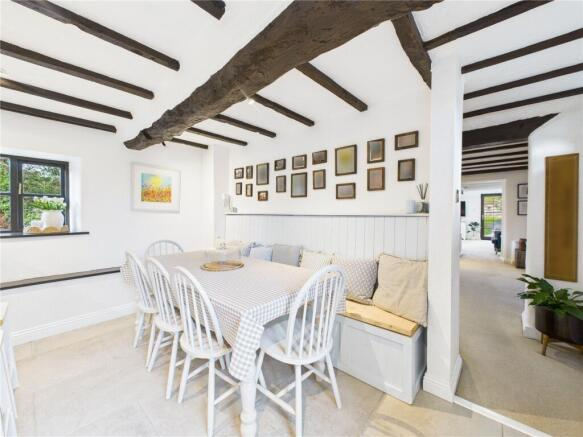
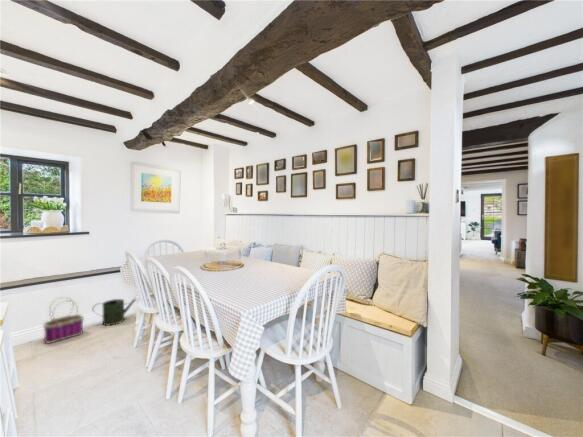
+ watering can [91,296,137,327]
+ basket [42,296,85,345]
